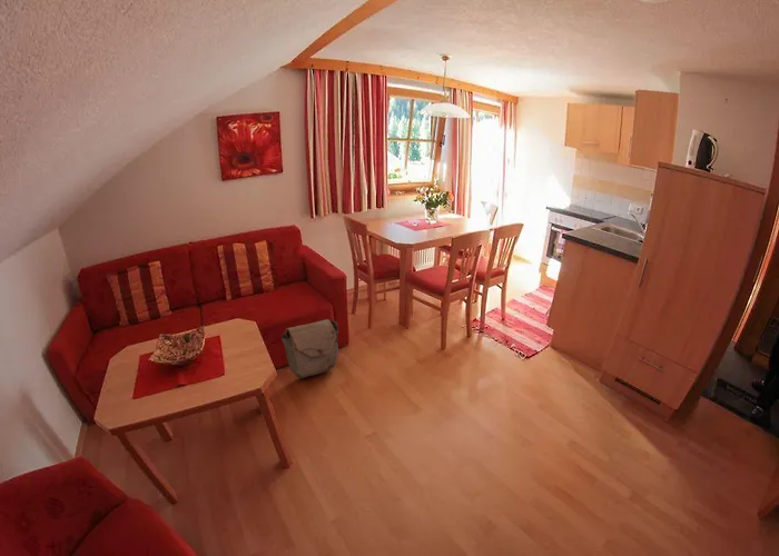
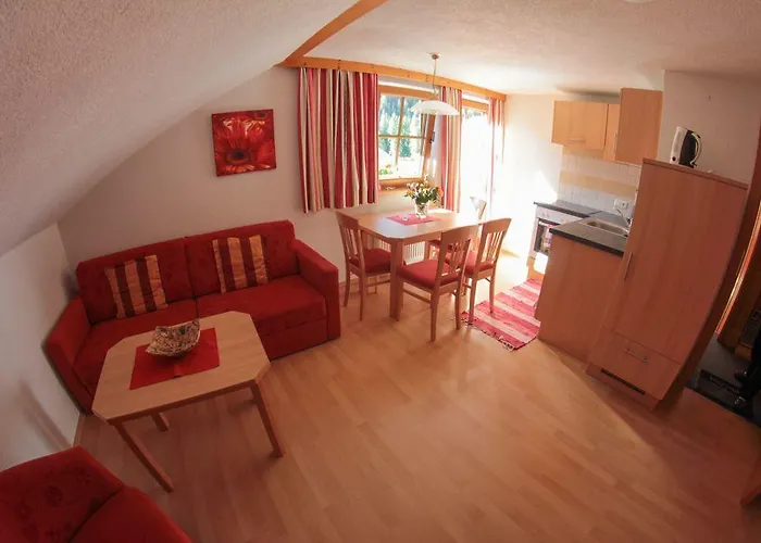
- bag [280,318,339,379]
